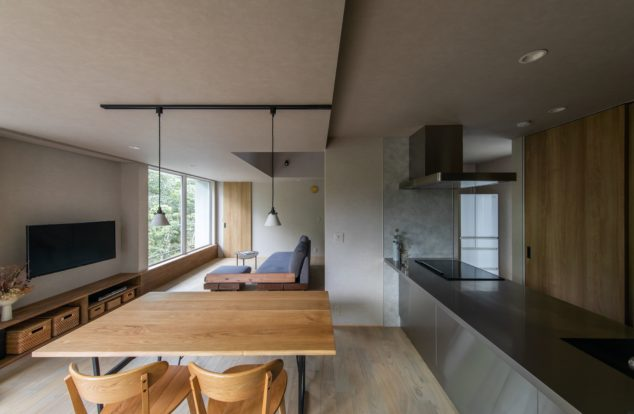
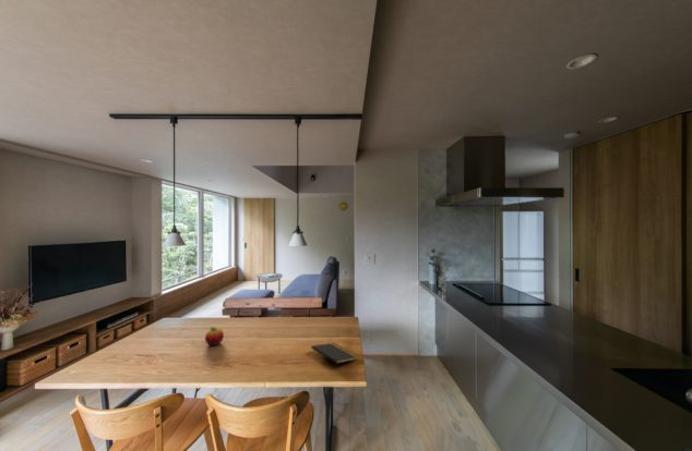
+ notepad [310,342,360,371]
+ fruit [204,326,225,346]
